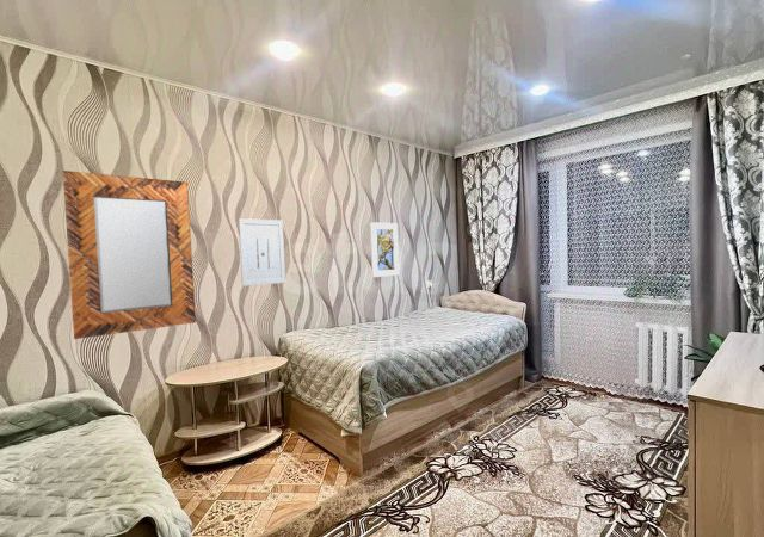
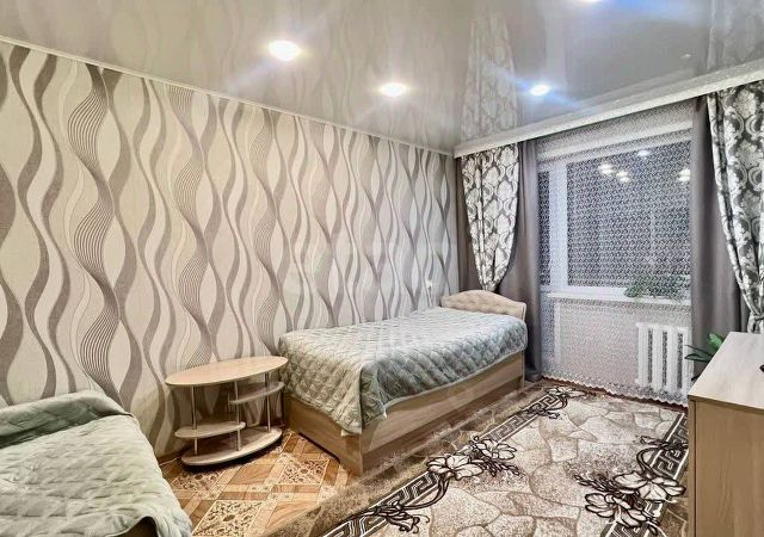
- home mirror [62,169,197,340]
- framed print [369,221,401,278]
- wall art [238,217,286,288]
